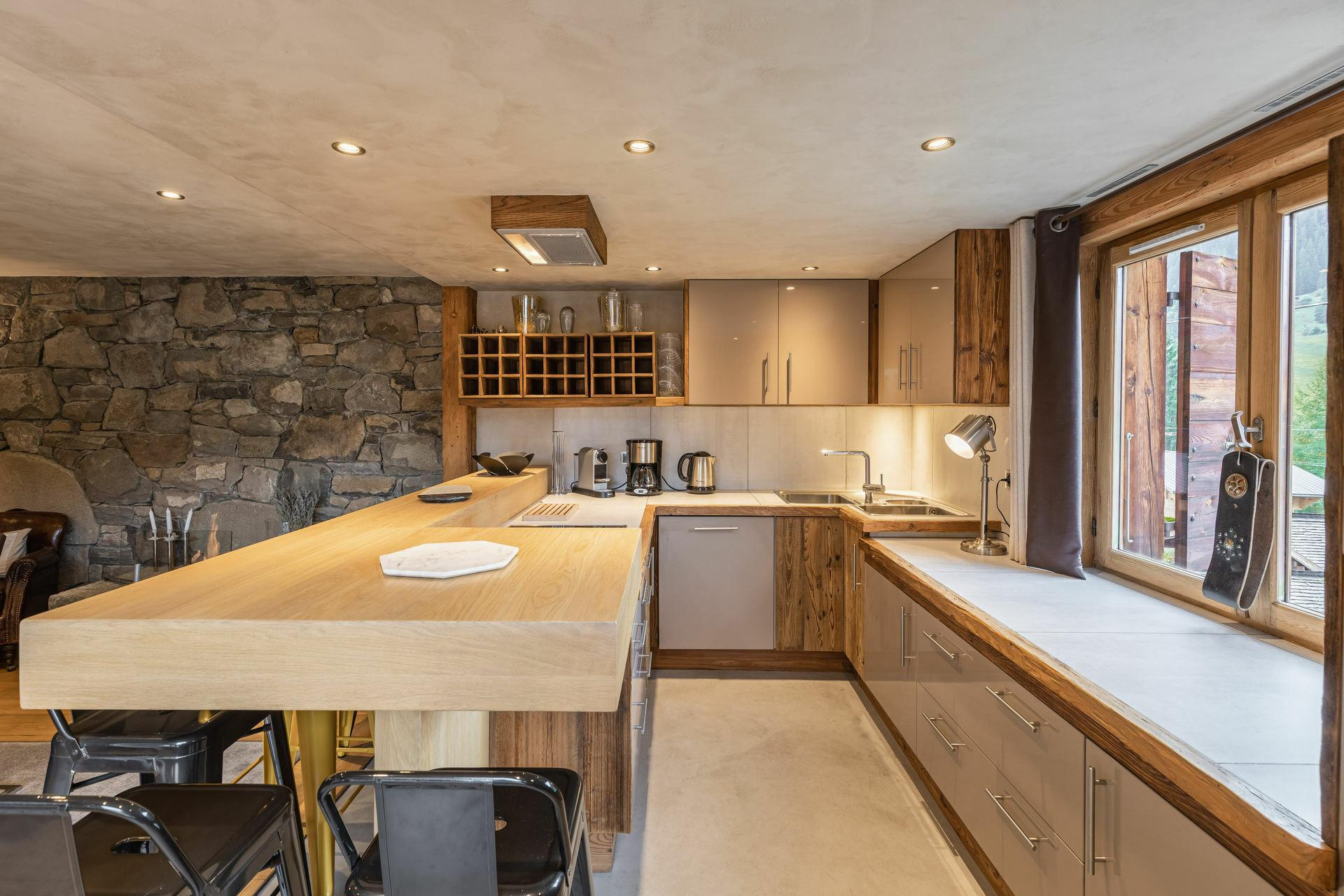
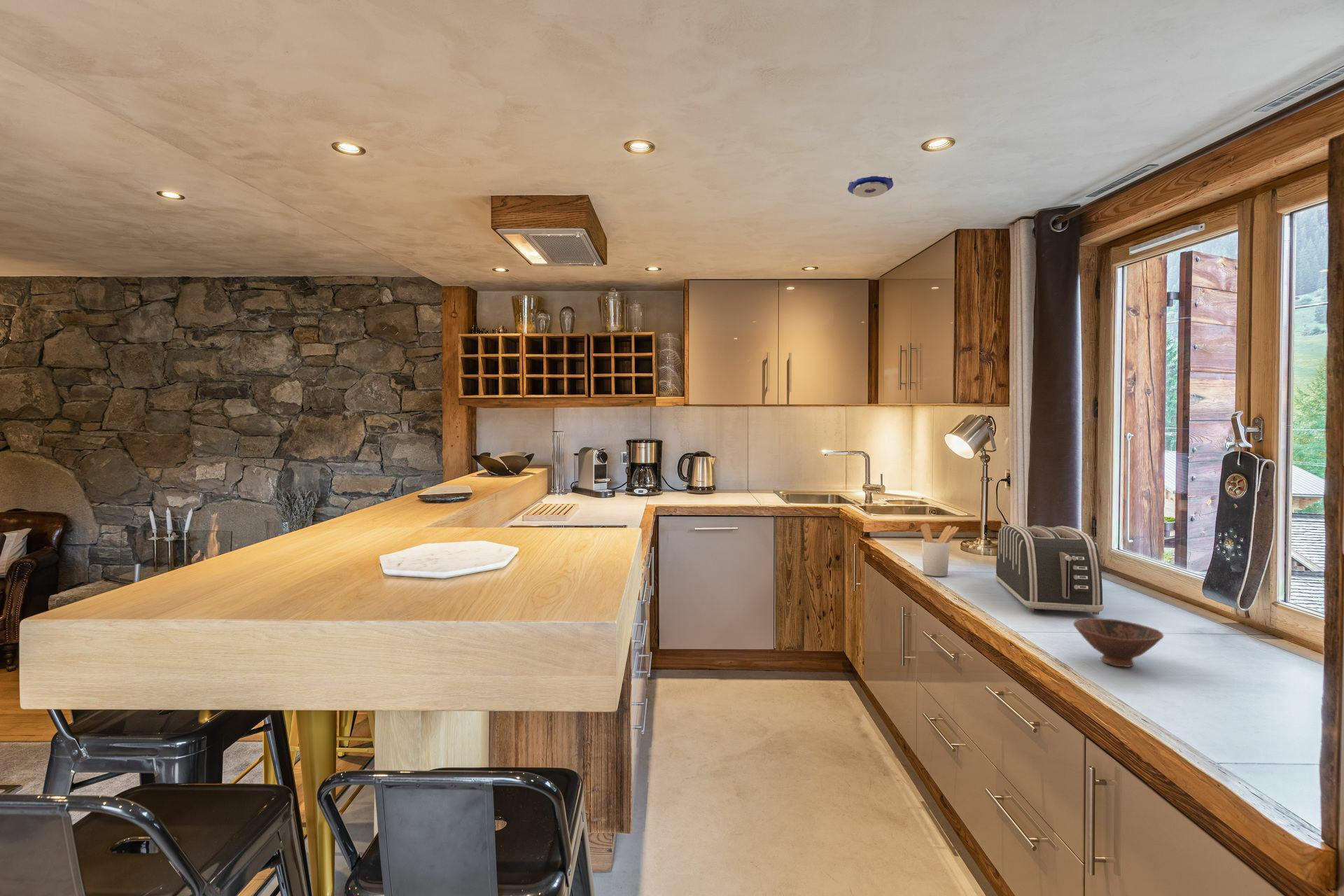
+ toaster [995,524,1105,615]
+ utensil holder [920,523,960,577]
+ bowl [1072,617,1164,668]
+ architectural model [847,175,894,198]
